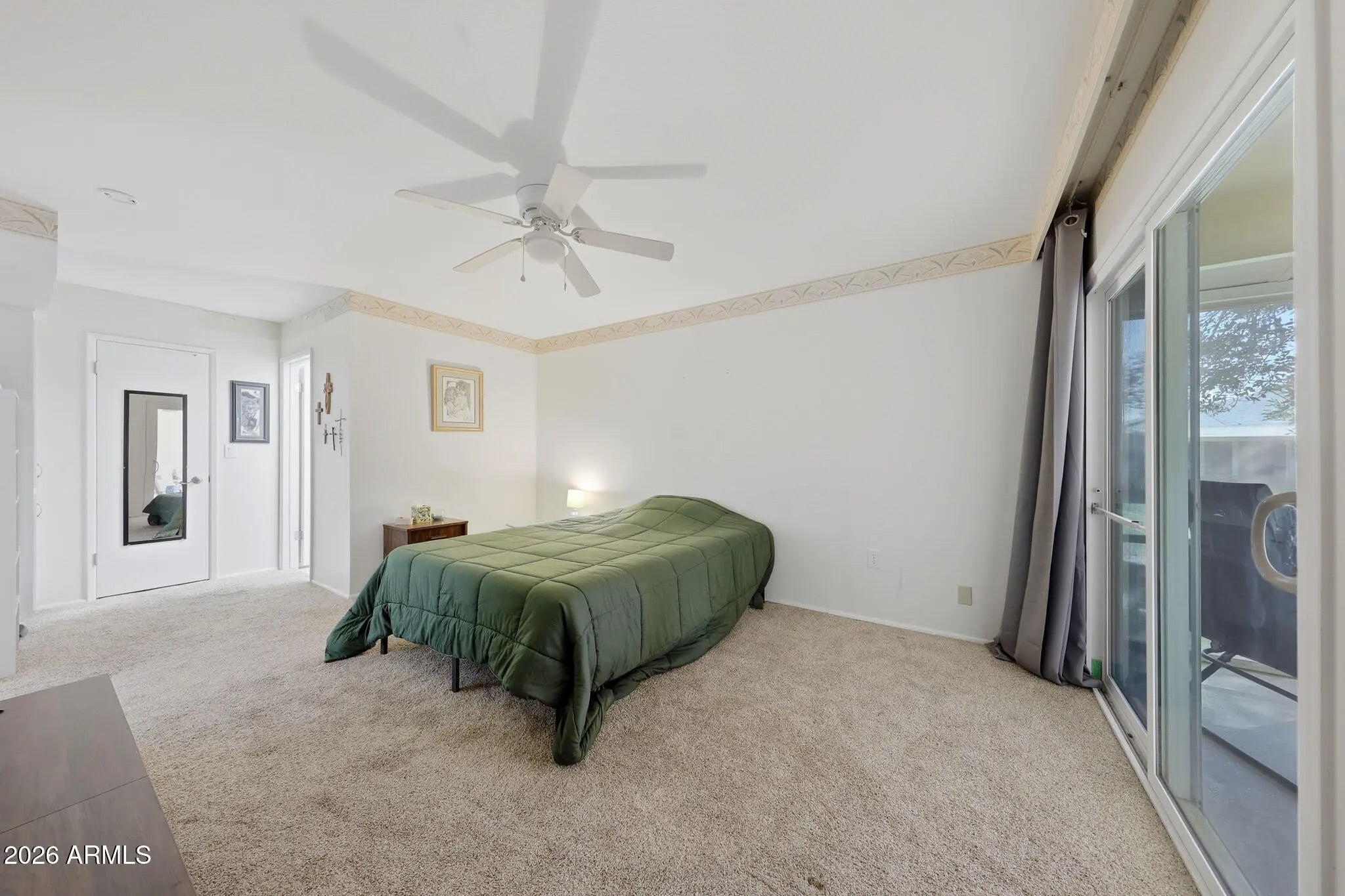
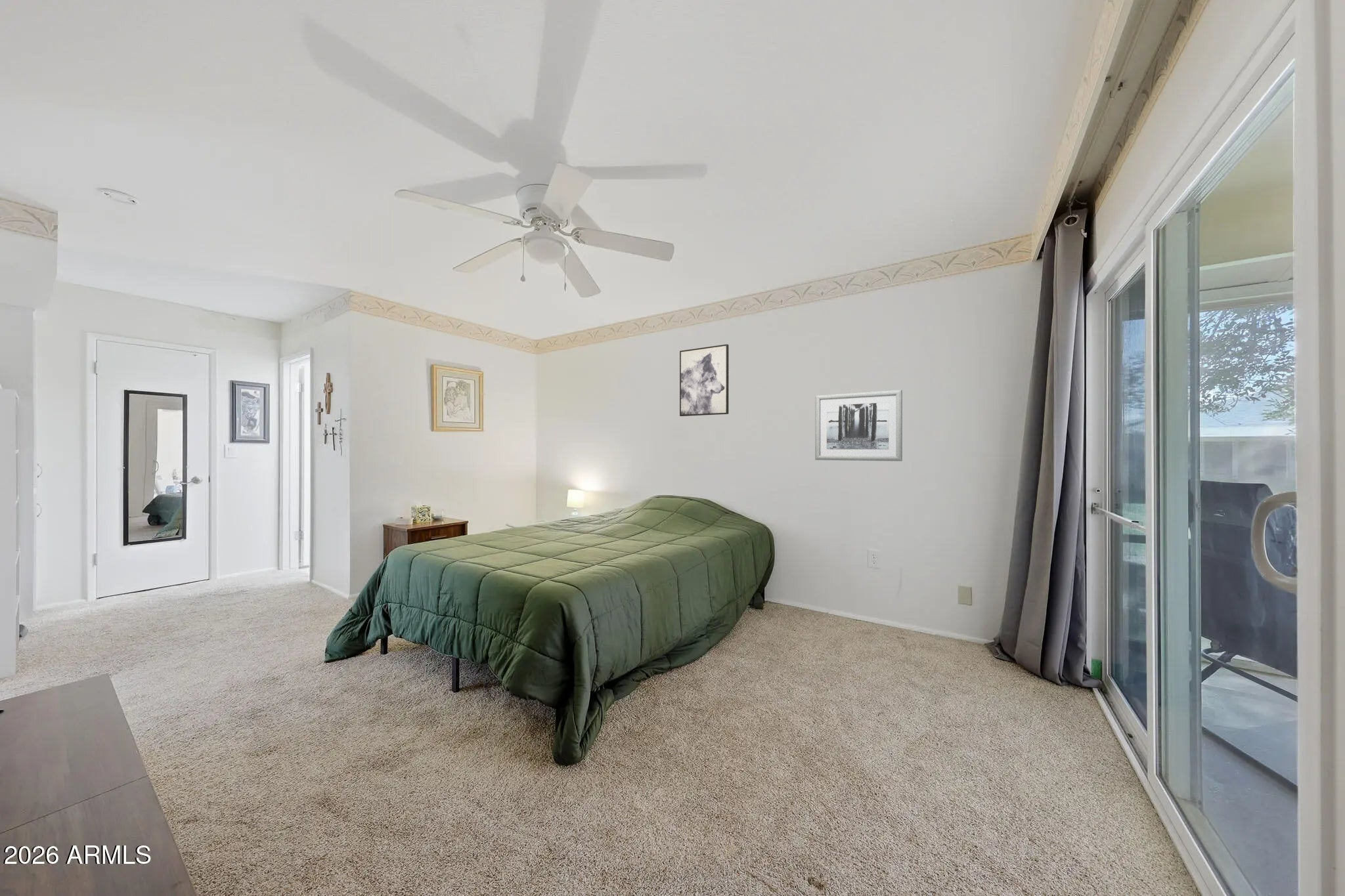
+ wall art [814,389,903,462]
+ wall art [679,344,729,417]
